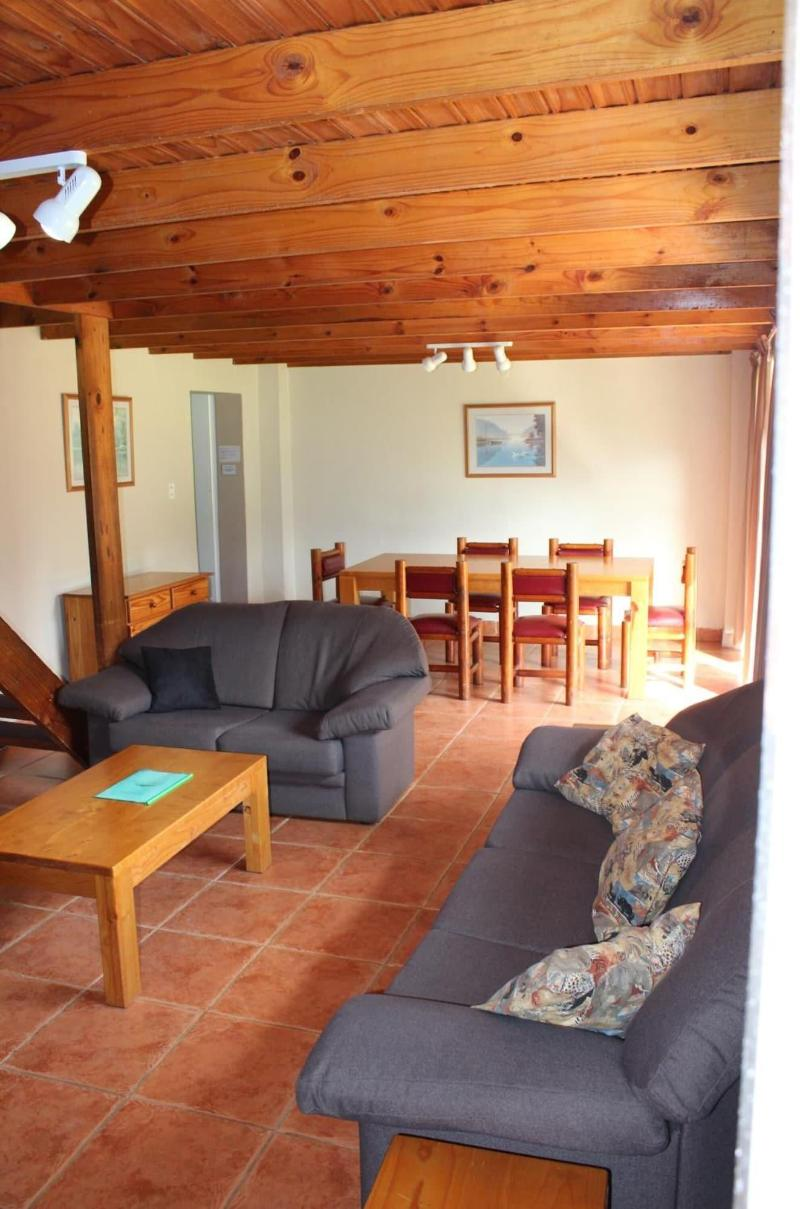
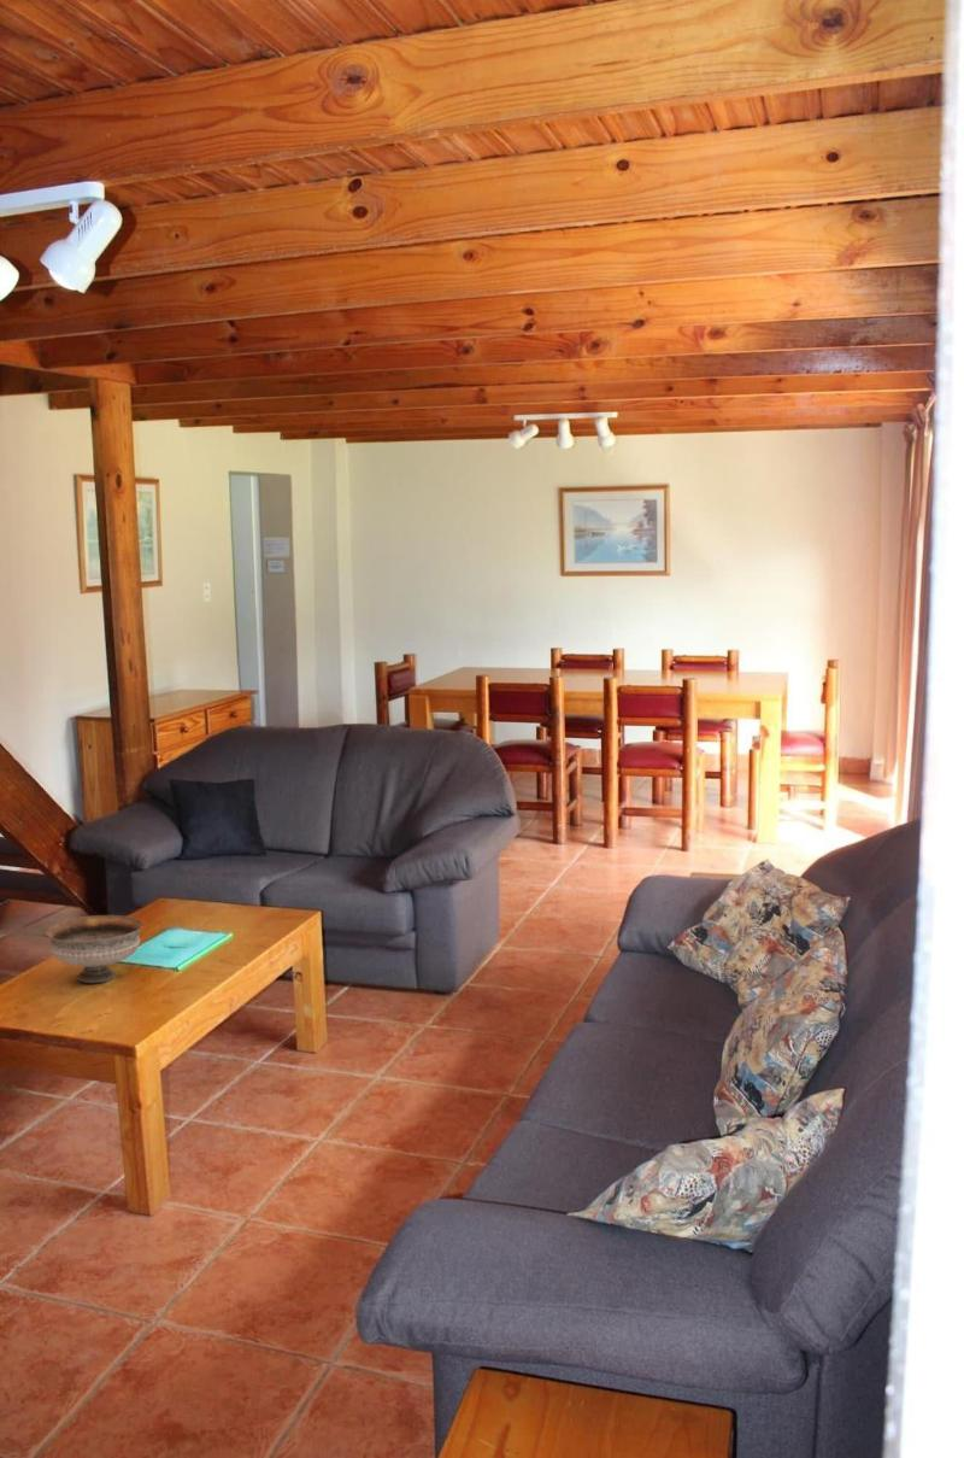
+ bowl [45,914,145,984]
